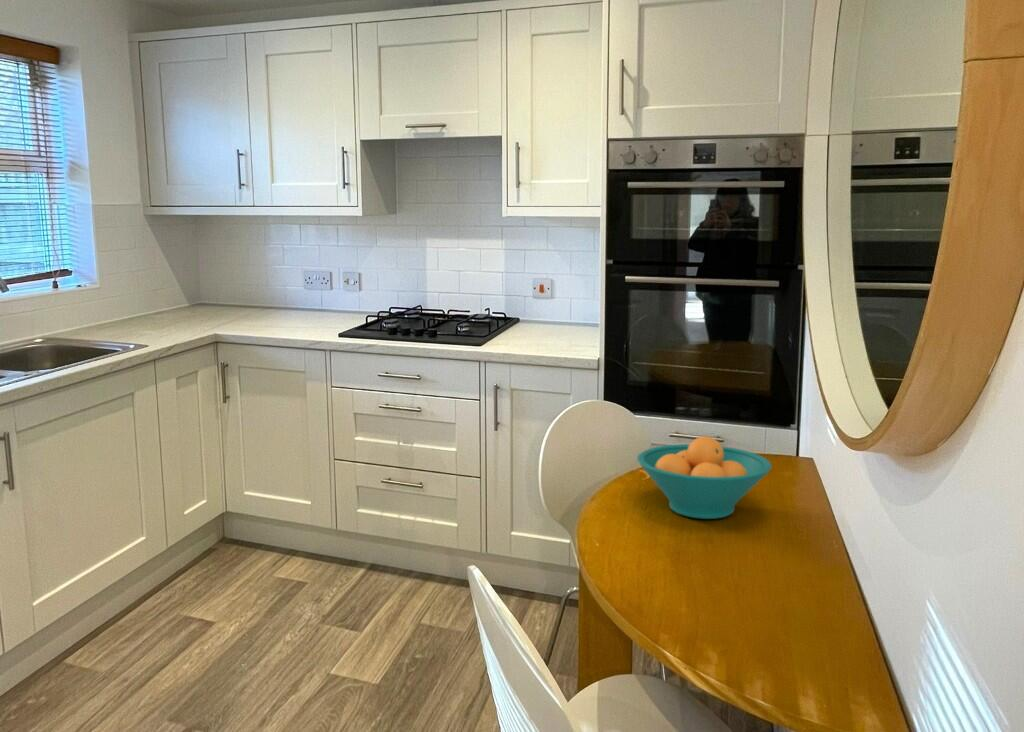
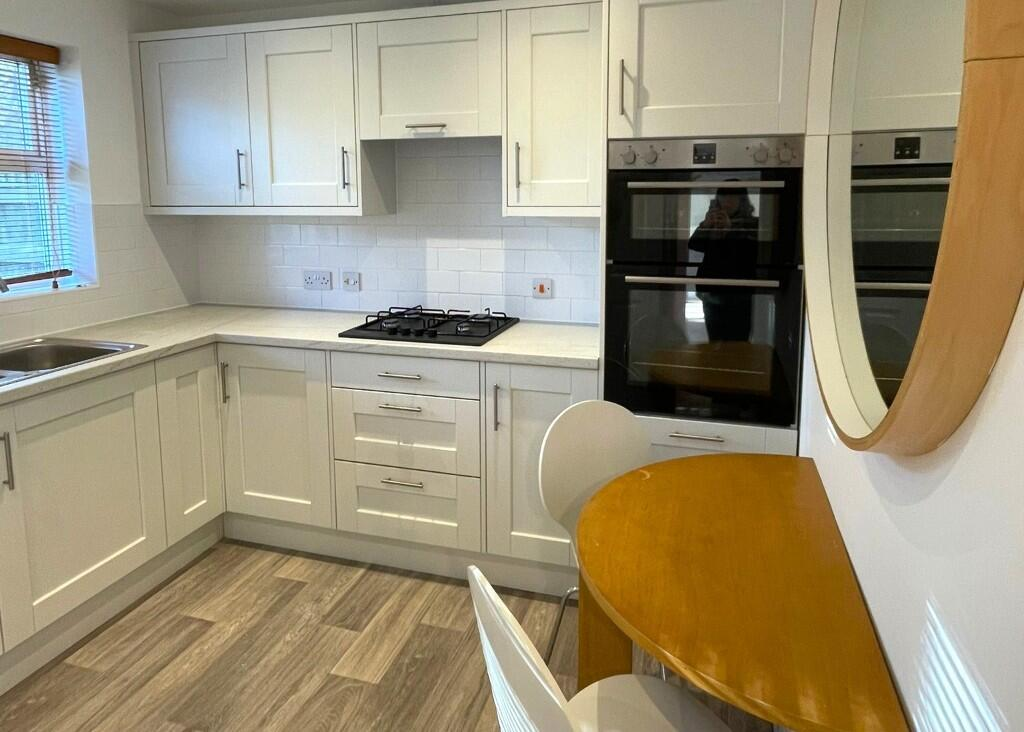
- fruit bowl [636,435,772,520]
